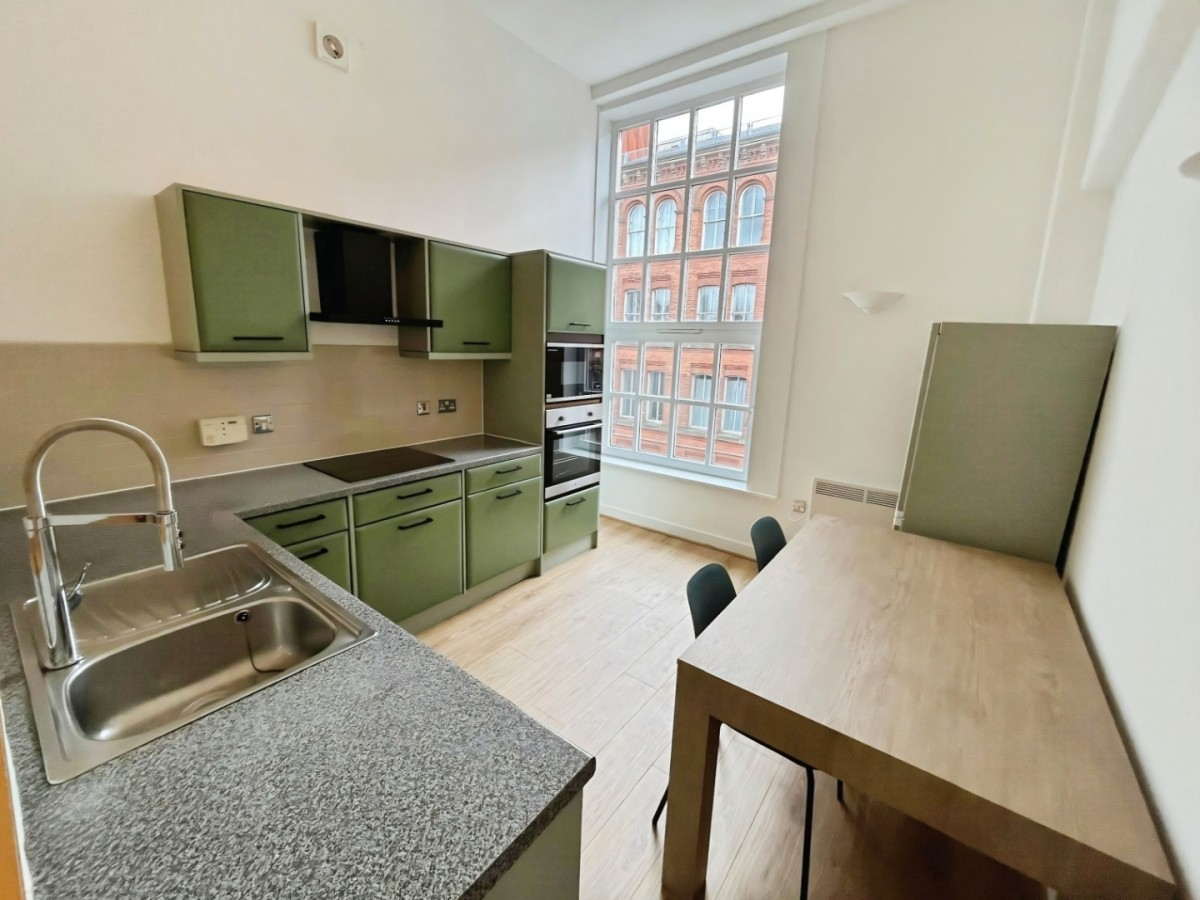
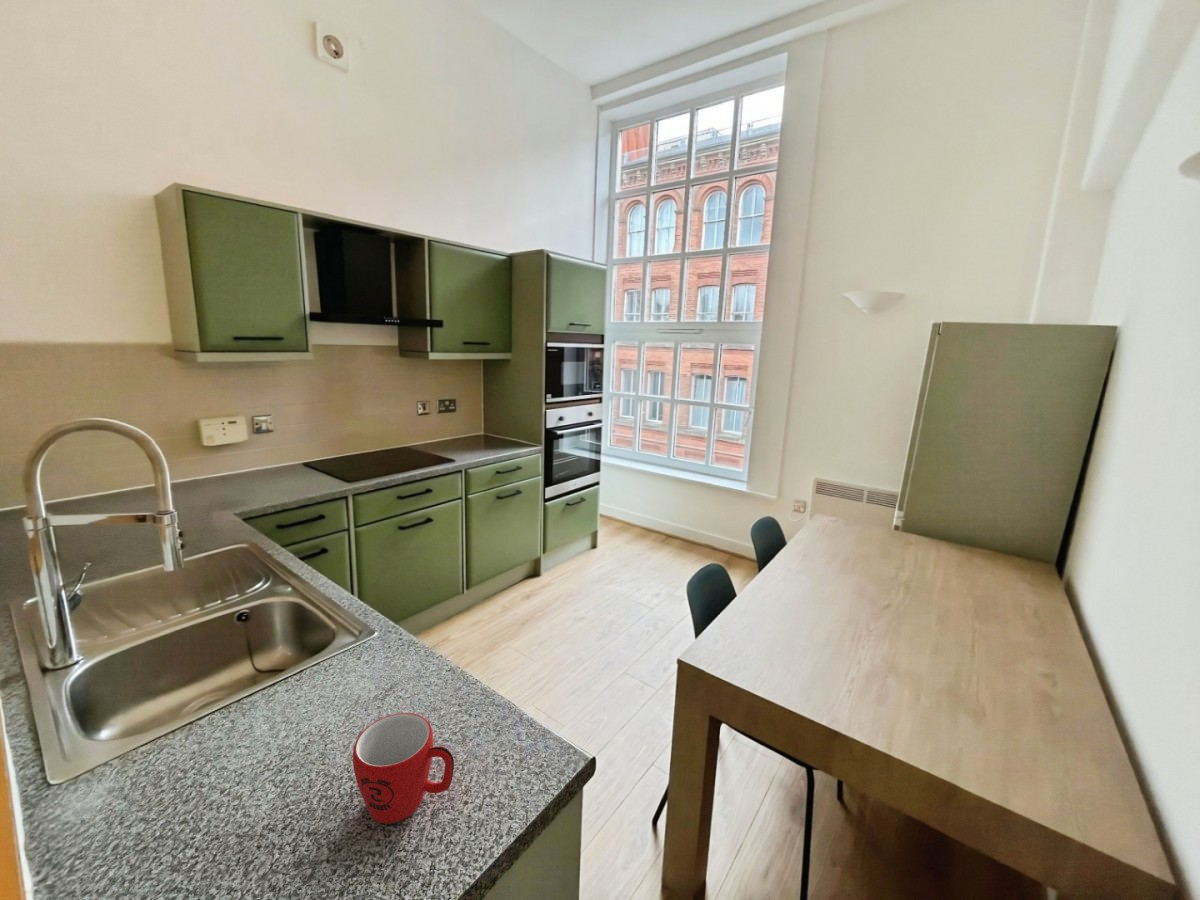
+ mug [352,712,455,825]
